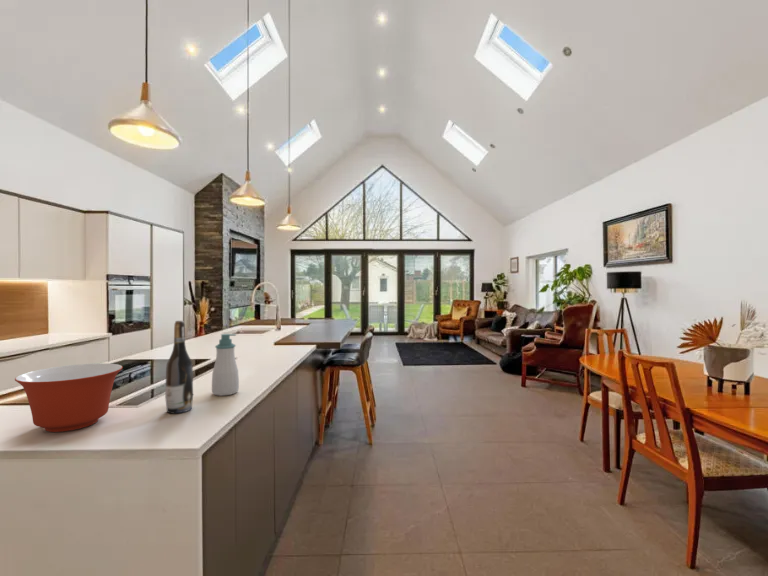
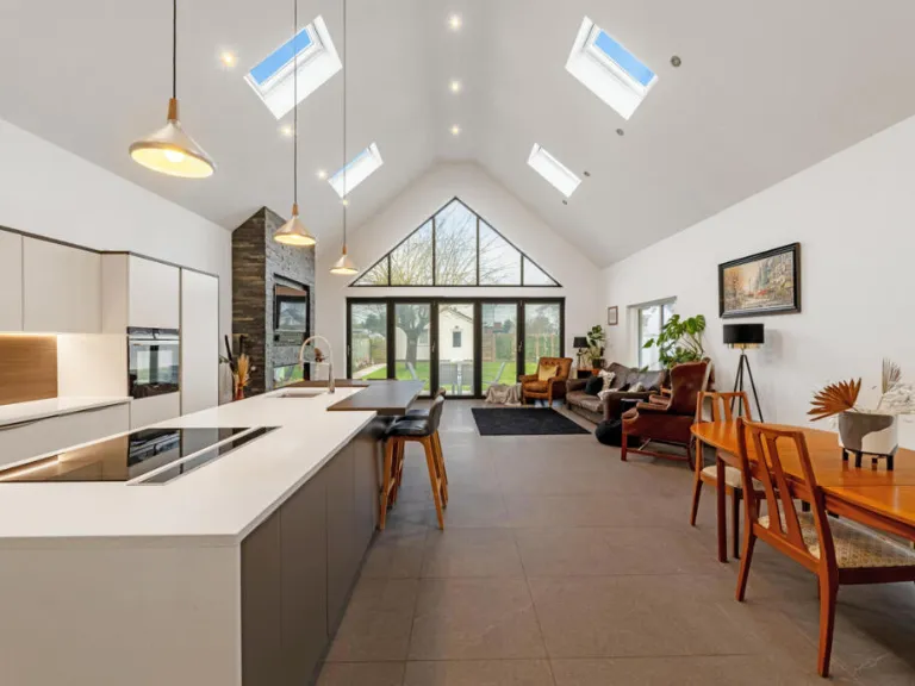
- soap bottle [211,333,240,397]
- wine bottle [164,320,194,414]
- mixing bowl [14,362,124,433]
